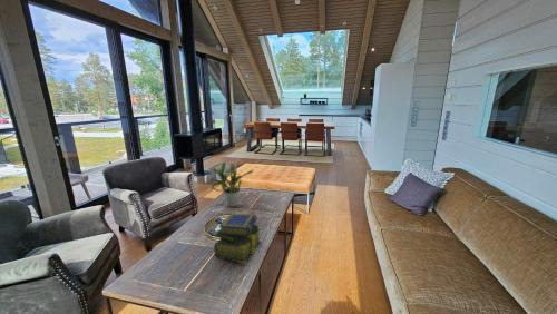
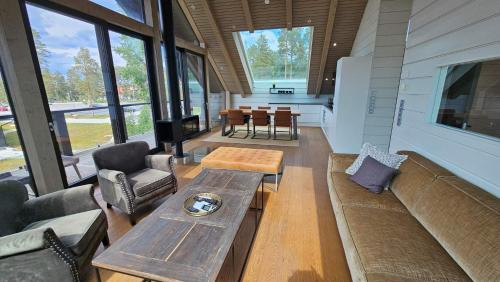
- potted plant [208,161,254,208]
- stack of books [213,212,262,265]
